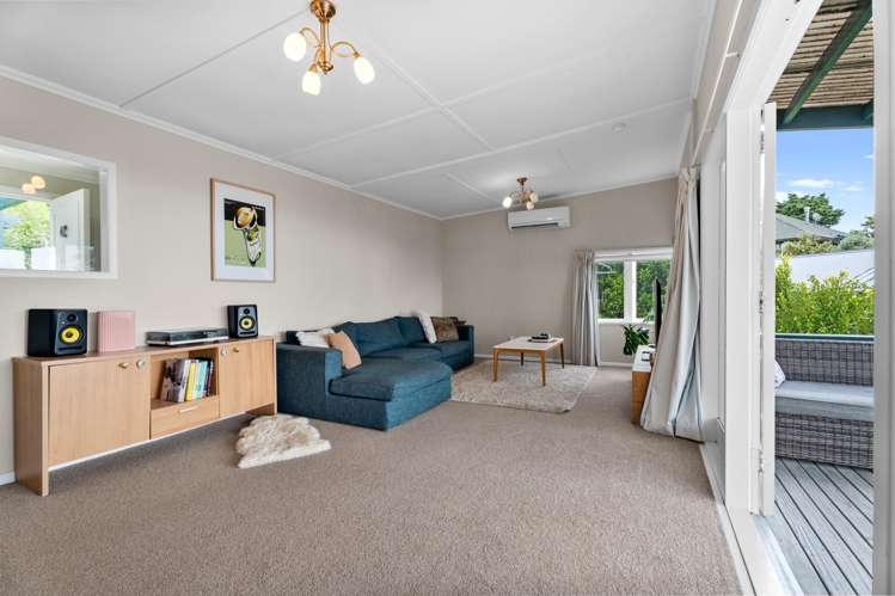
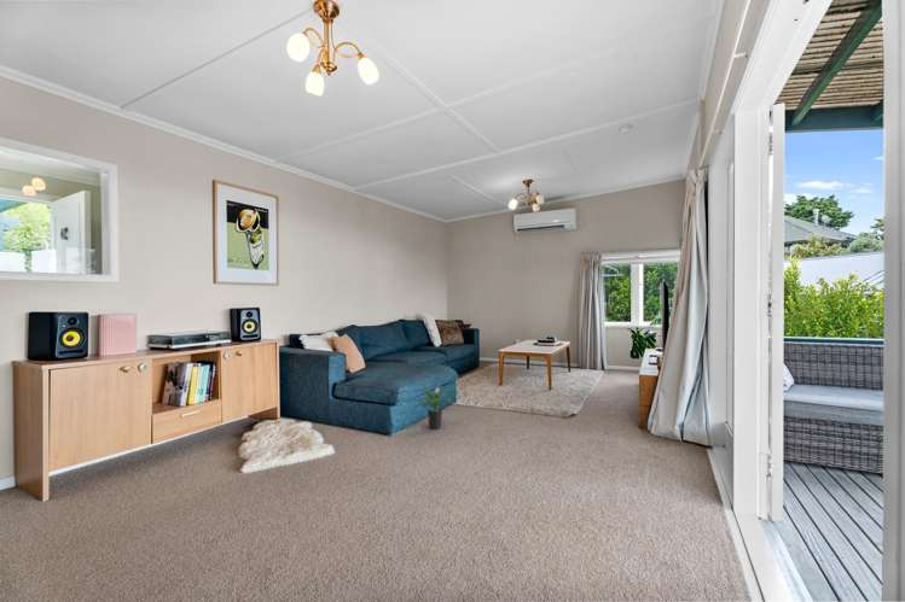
+ potted plant [414,384,454,431]
